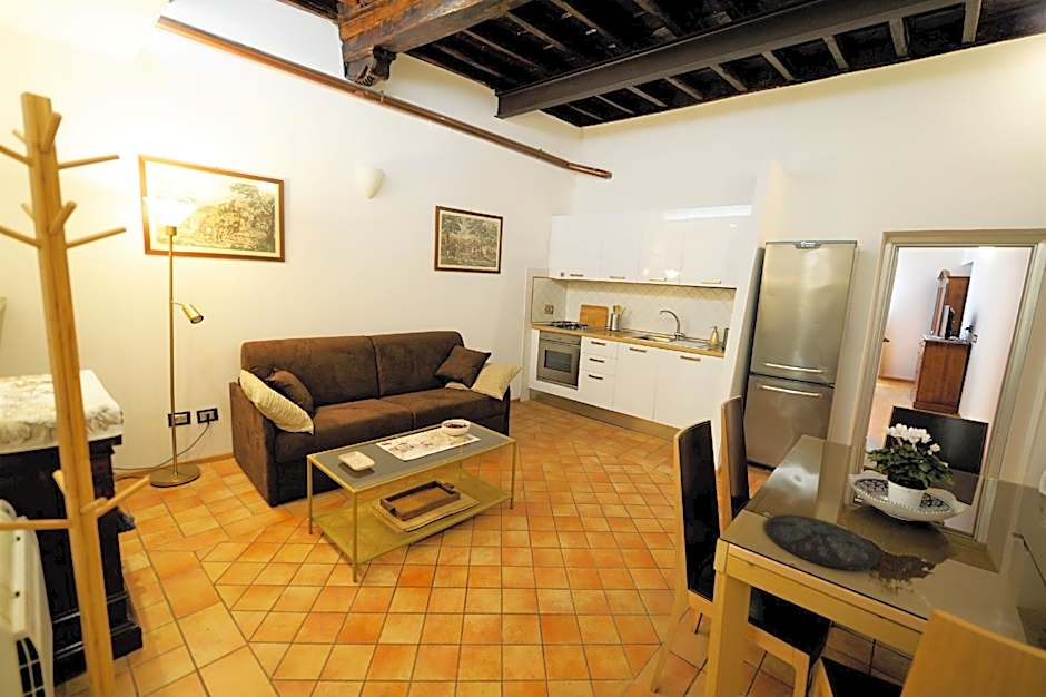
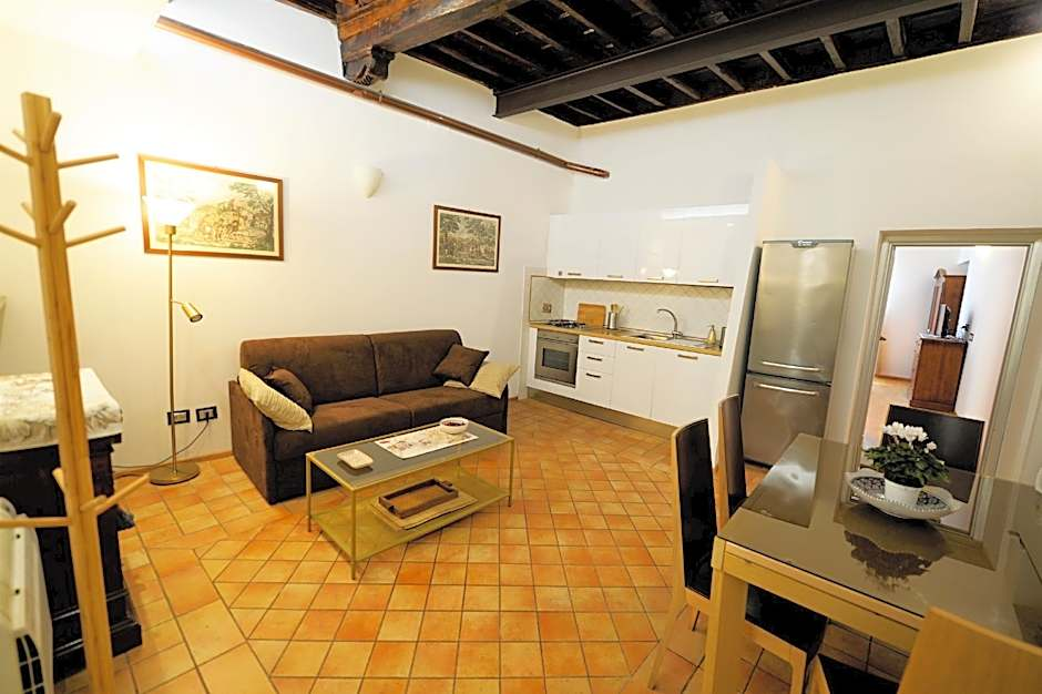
- plate [763,513,881,571]
